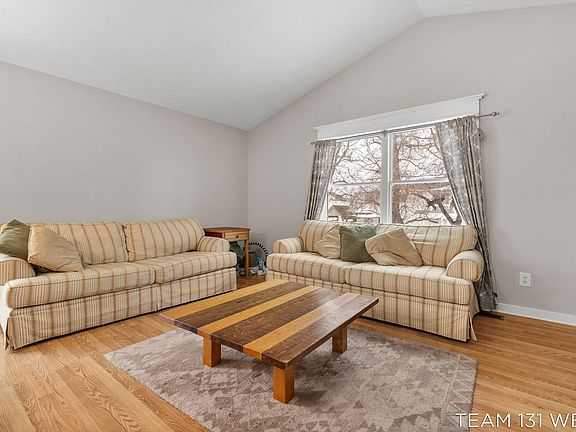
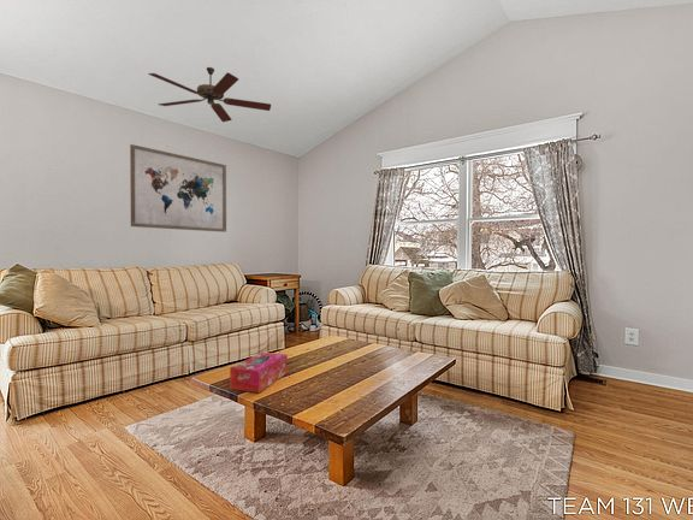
+ ceiling fan [147,66,272,123]
+ wall art [129,143,227,234]
+ tissue box [229,351,289,394]
